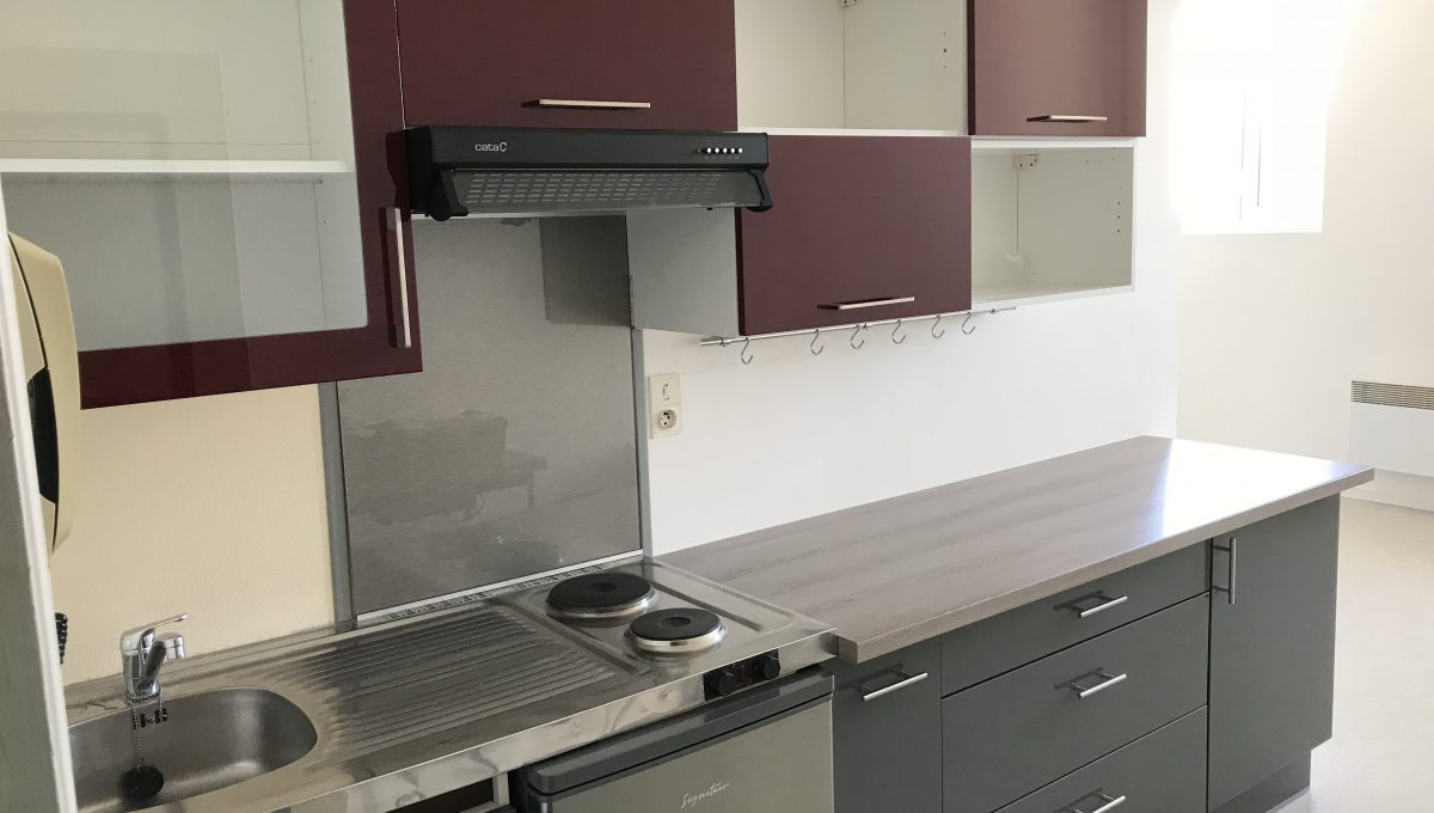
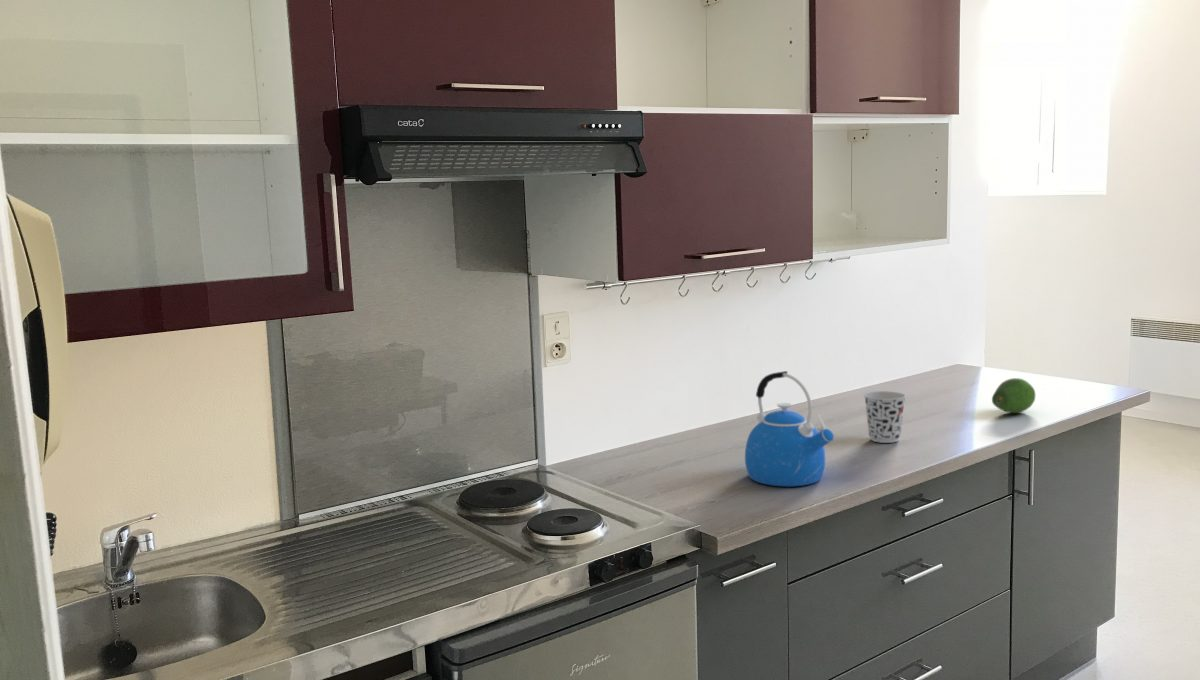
+ kettle [744,370,835,488]
+ cup [863,390,907,444]
+ fruit [991,377,1036,414]
